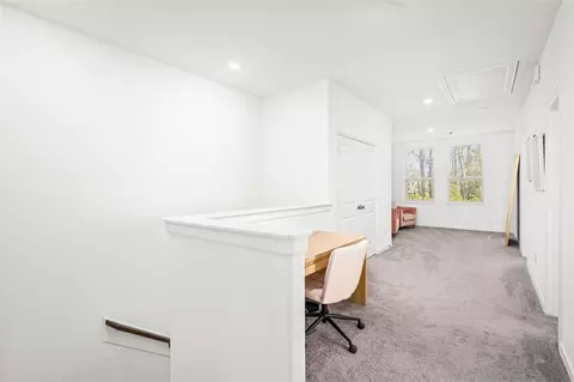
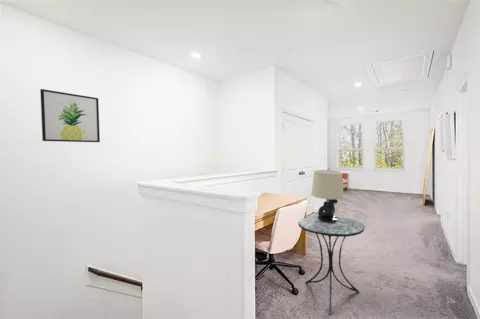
+ table lamp [310,169,345,222]
+ side table [297,215,366,315]
+ wall art [39,88,101,143]
